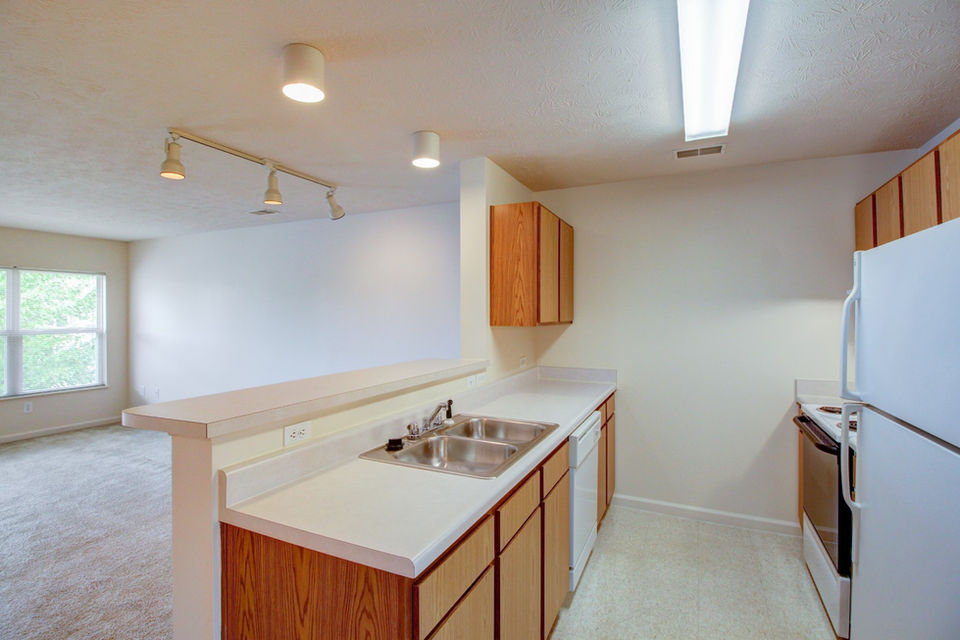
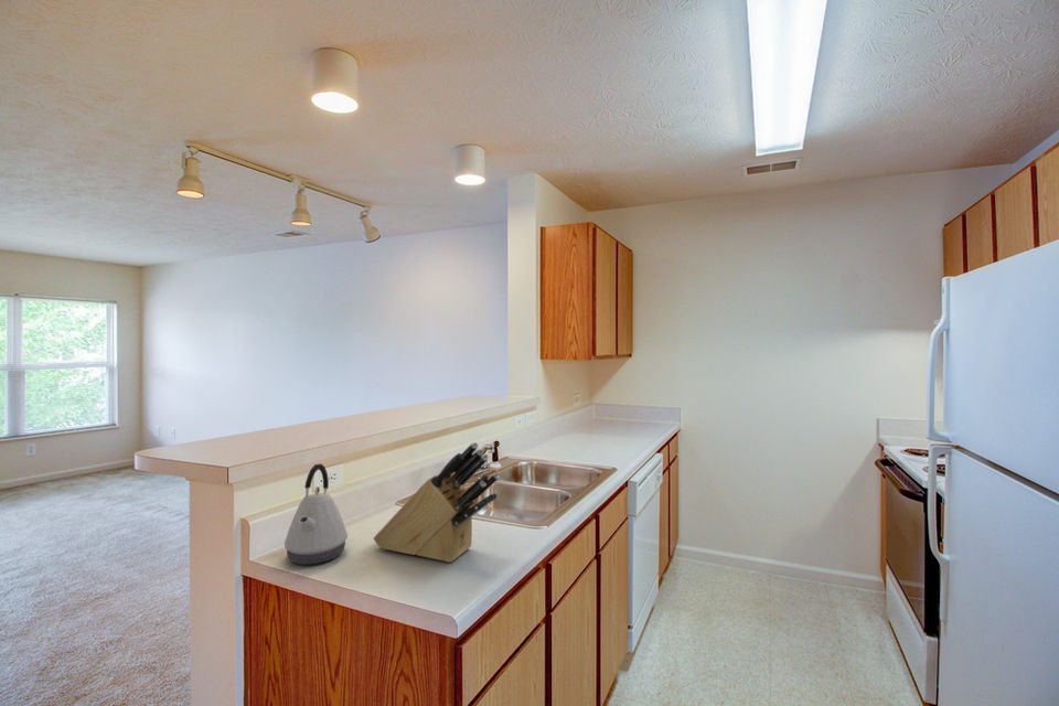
+ knife block [373,441,501,564]
+ kettle [284,463,349,566]
